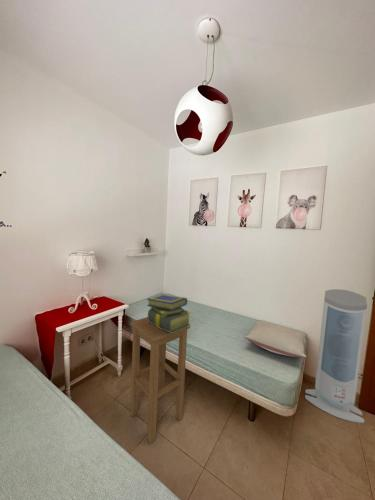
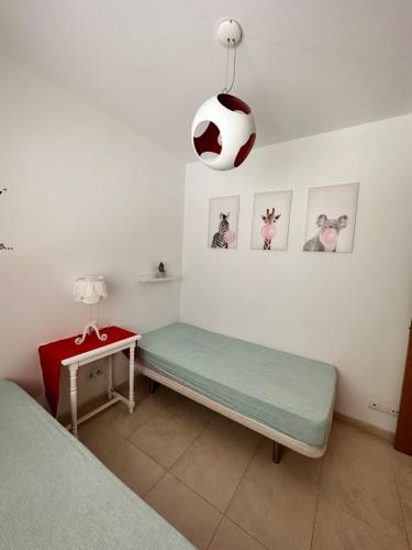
- stack of books [146,293,192,333]
- pillow [244,319,308,359]
- air purifier [304,288,368,424]
- stool [129,316,191,444]
